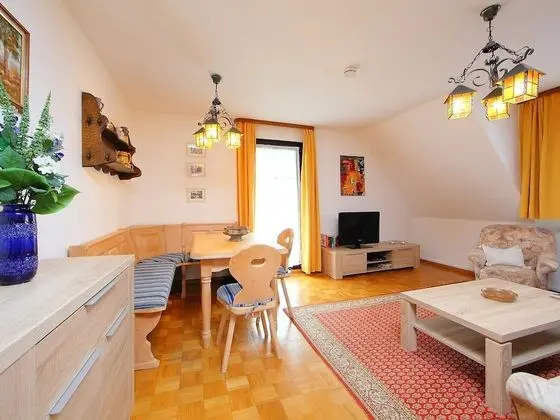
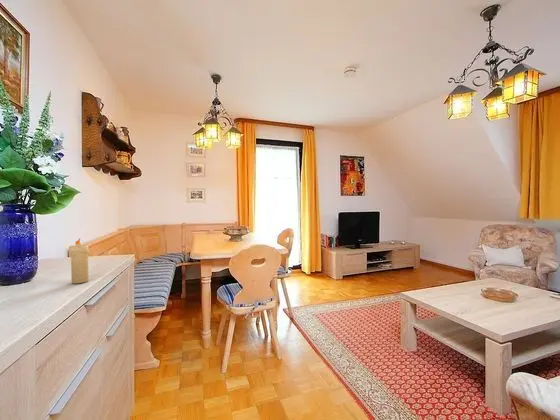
+ candle [70,237,90,284]
